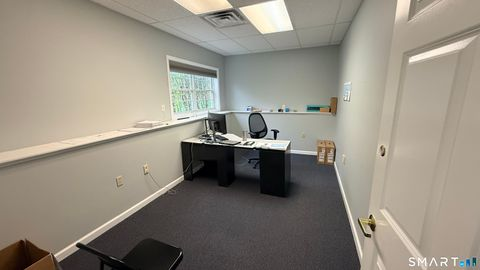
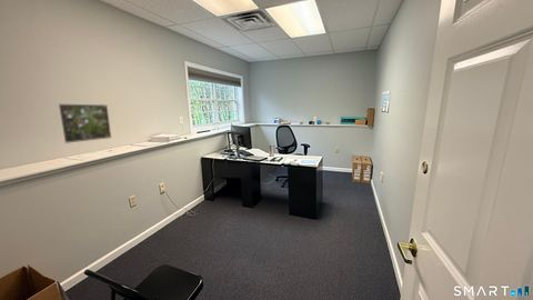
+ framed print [58,103,112,144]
